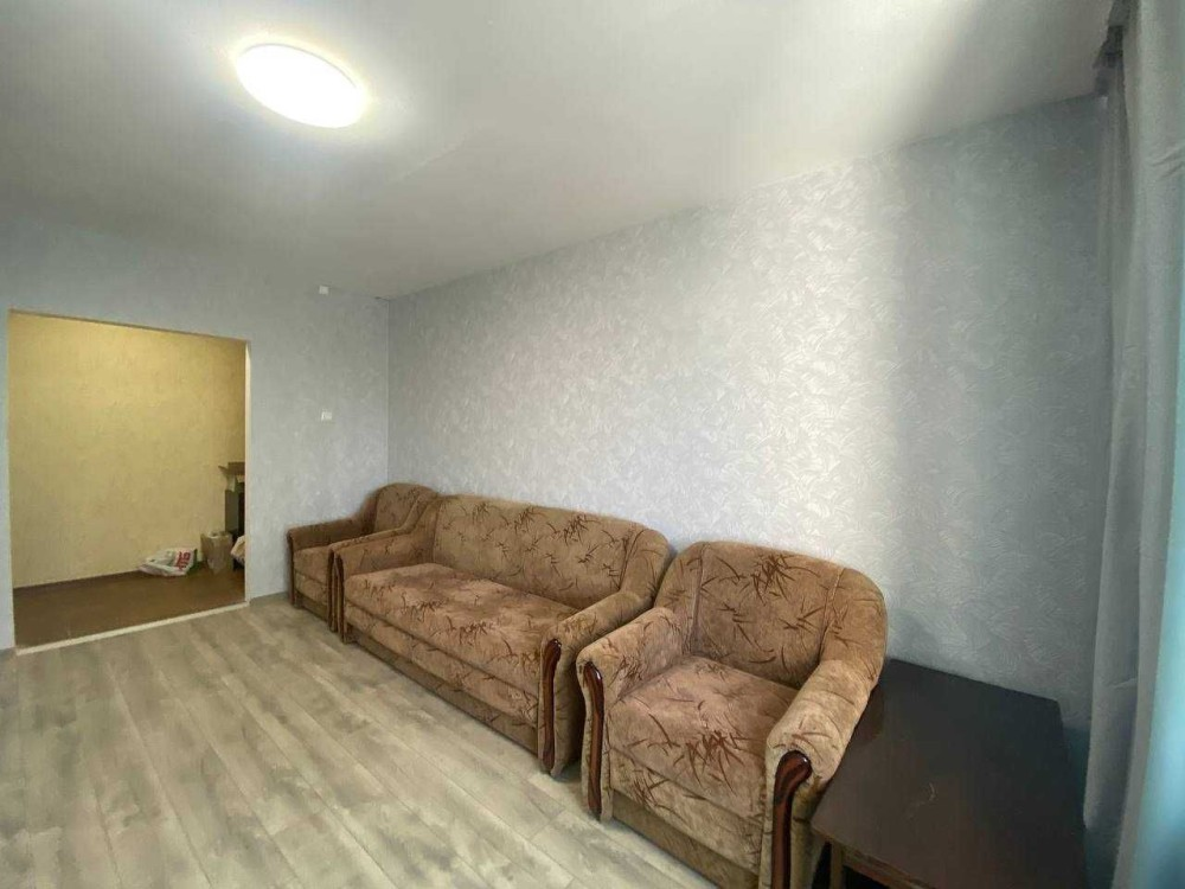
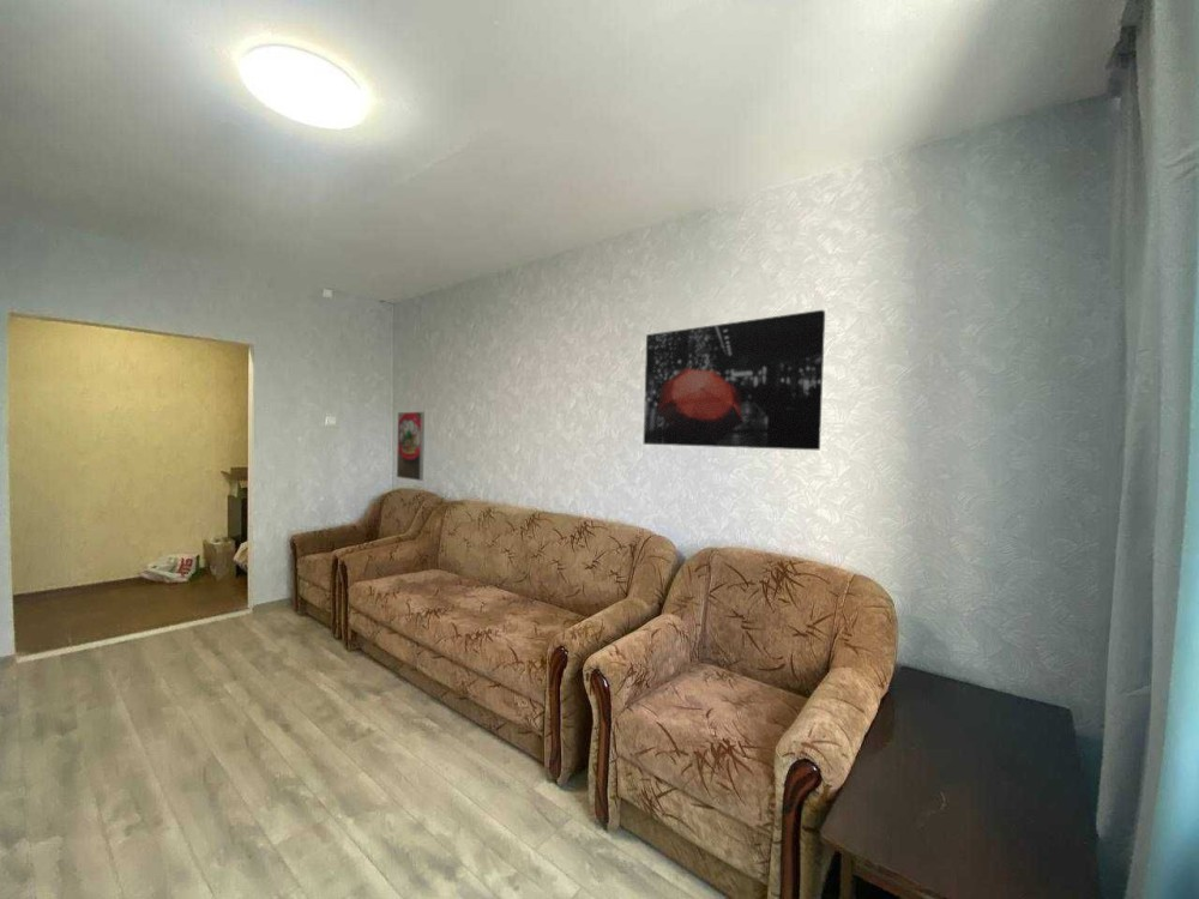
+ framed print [396,411,426,482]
+ wall art [643,309,826,451]
